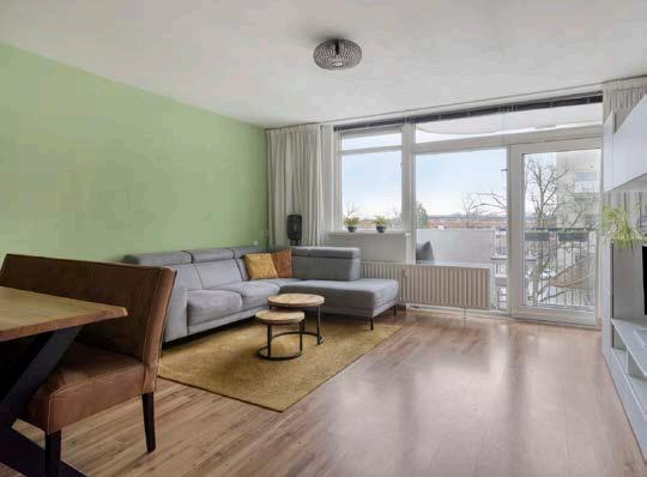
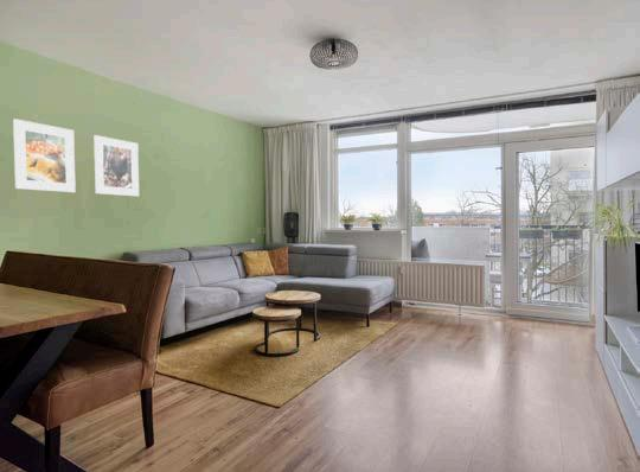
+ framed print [92,134,140,198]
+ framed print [12,117,77,193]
